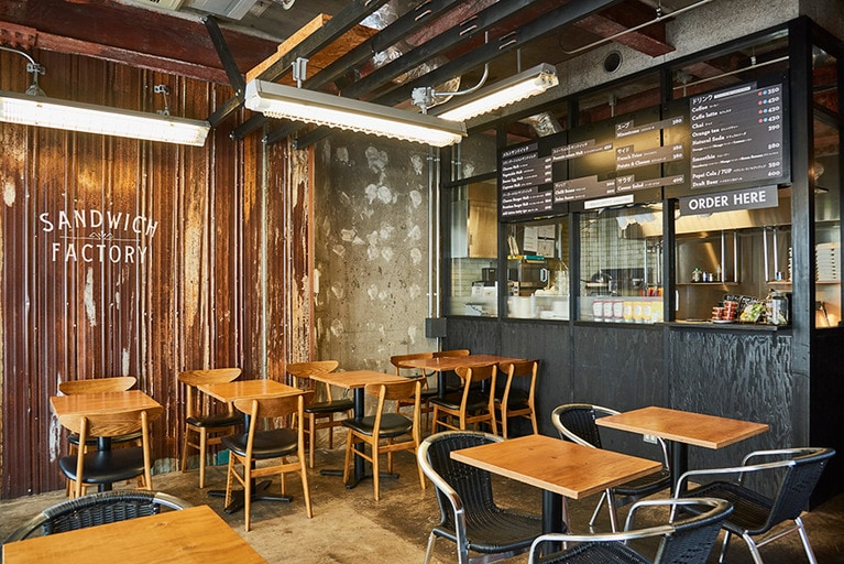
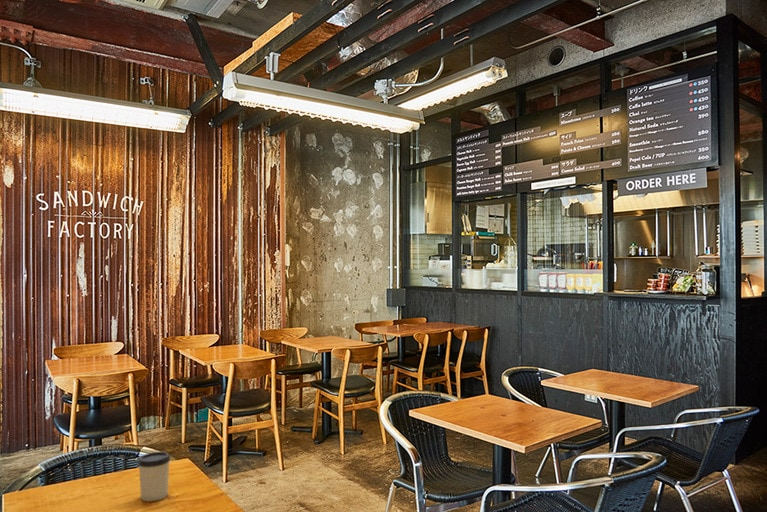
+ cup [137,451,171,502]
